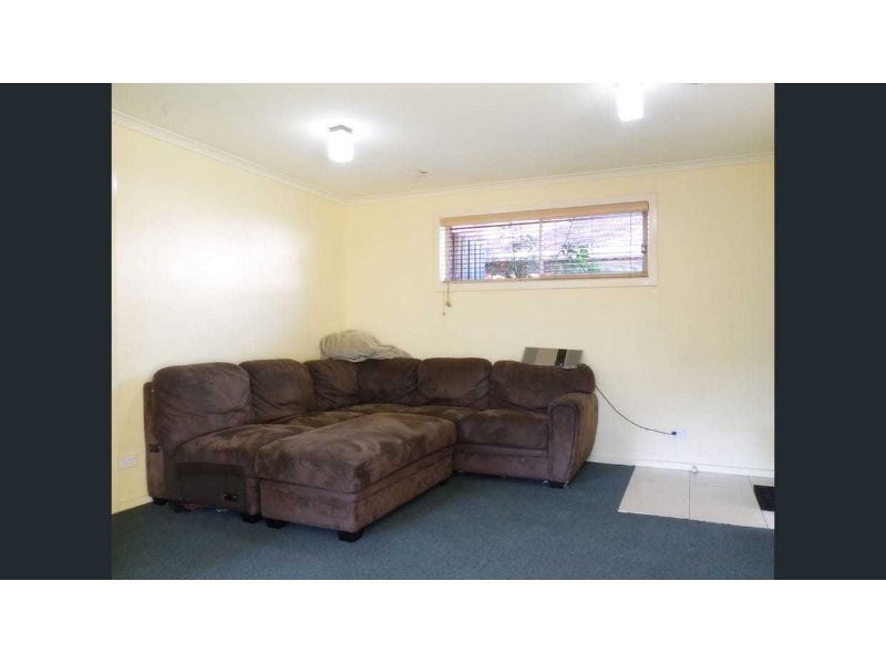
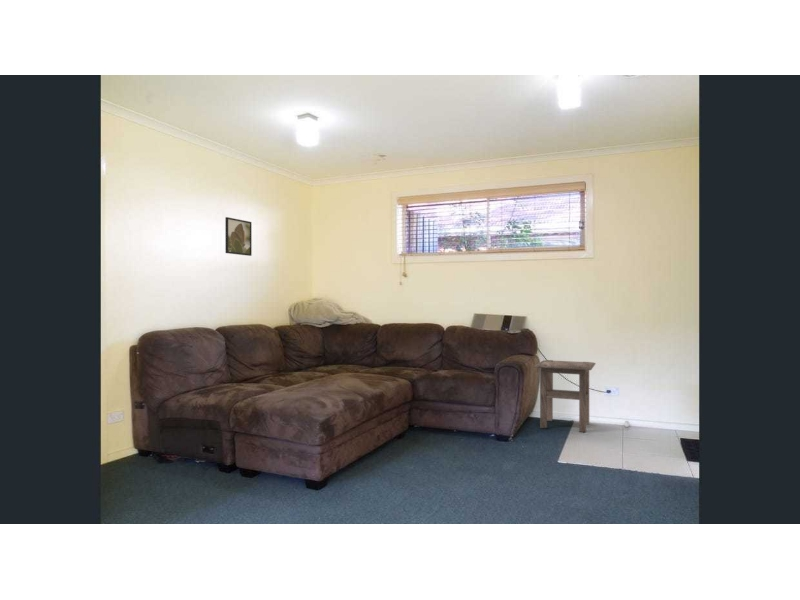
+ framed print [224,216,253,257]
+ side table [533,359,597,433]
